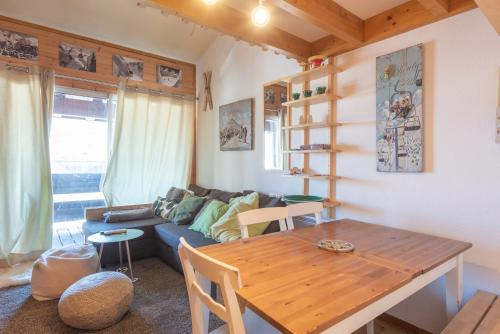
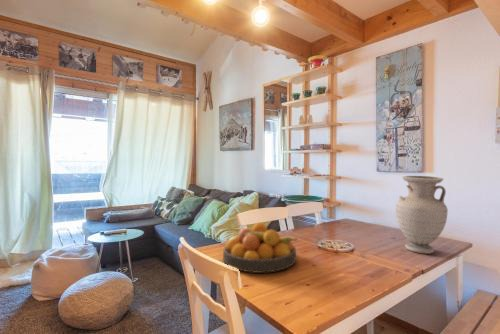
+ fruit bowl [222,222,298,274]
+ vase [395,175,449,255]
